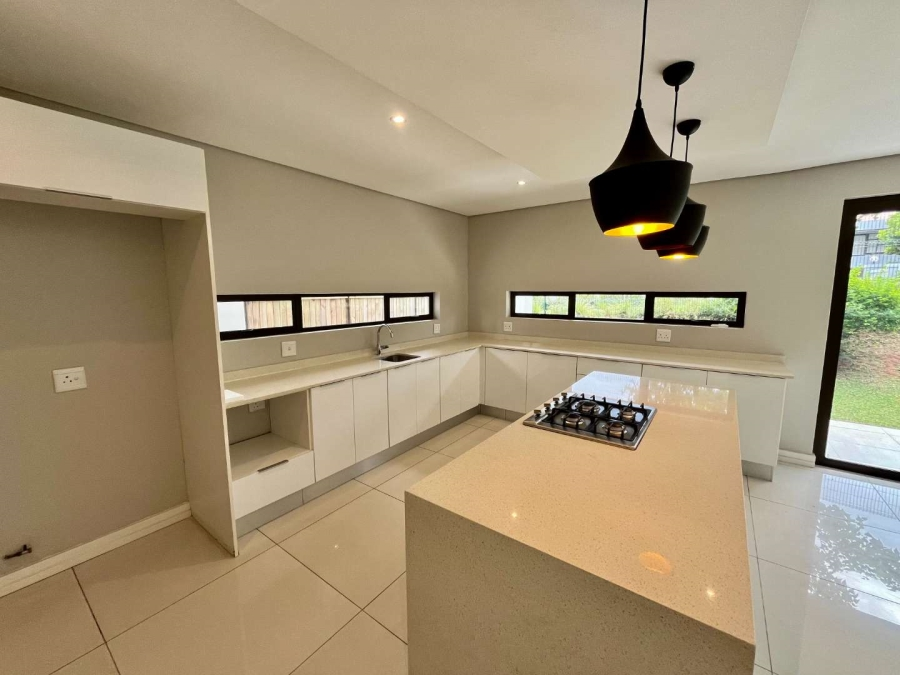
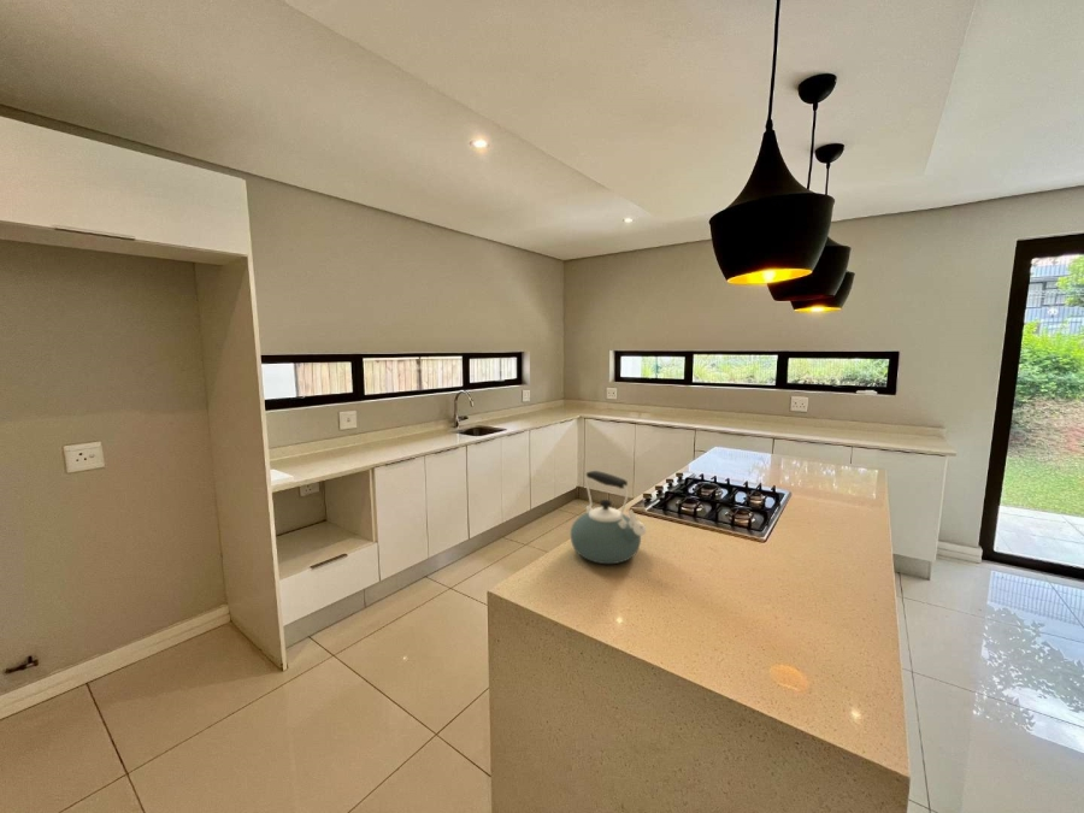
+ kettle [570,470,647,565]
